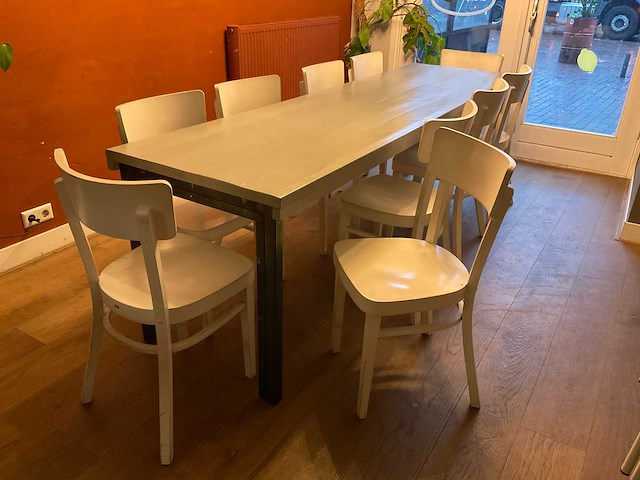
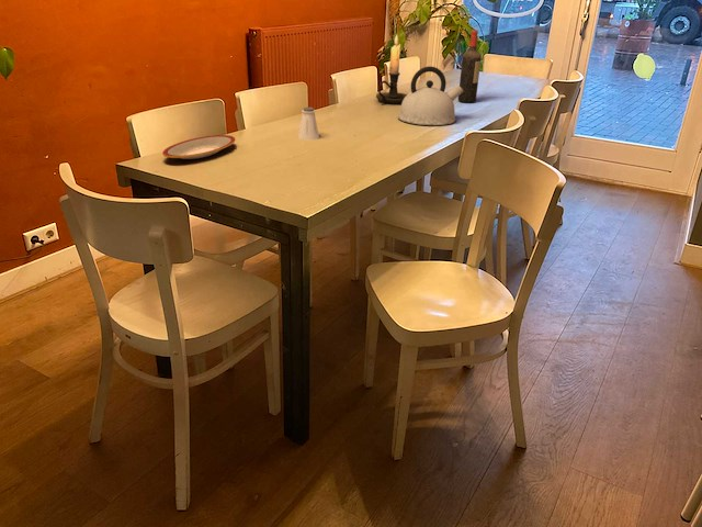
+ candle holder [375,34,408,105]
+ kettle [397,66,463,126]
+ plate [161,134,236,160]
+ wine bottle [457,29,483,104]
+ saltshaker [297,106,320,141]
